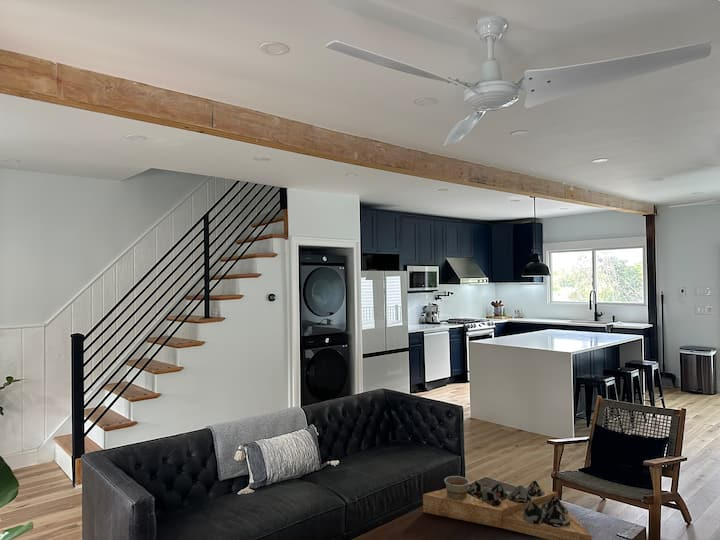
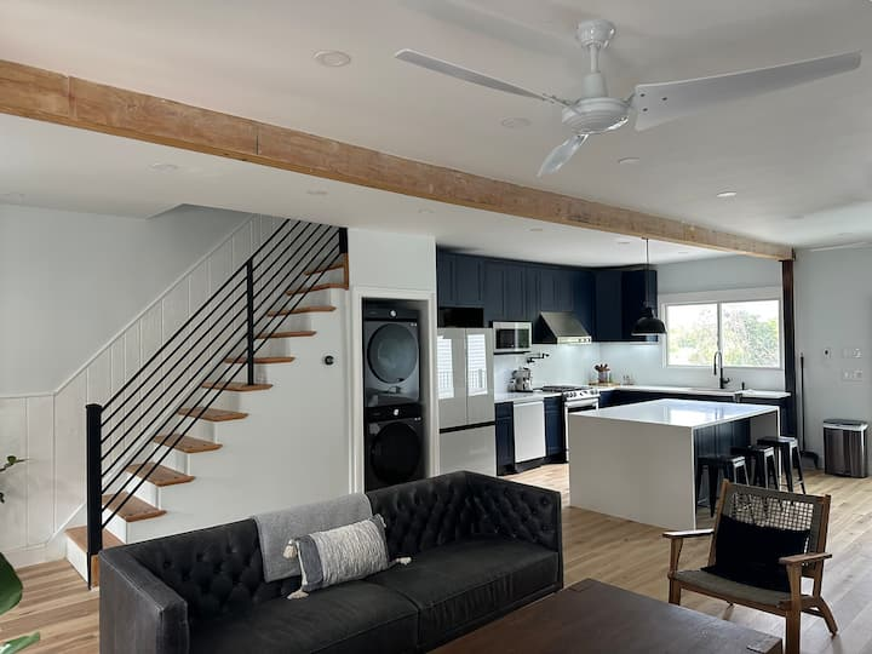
- decorative tray [422,475,593,540]
